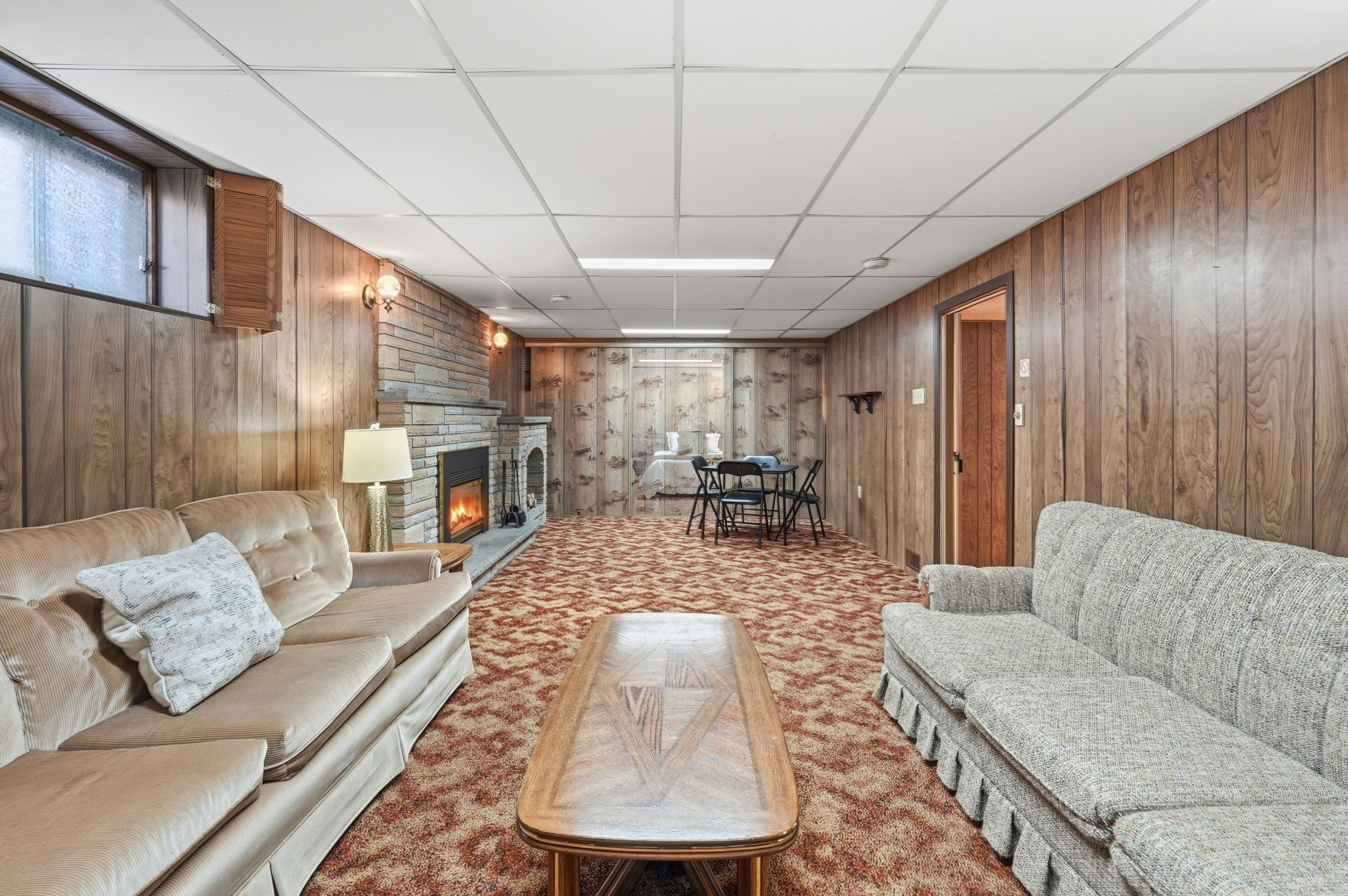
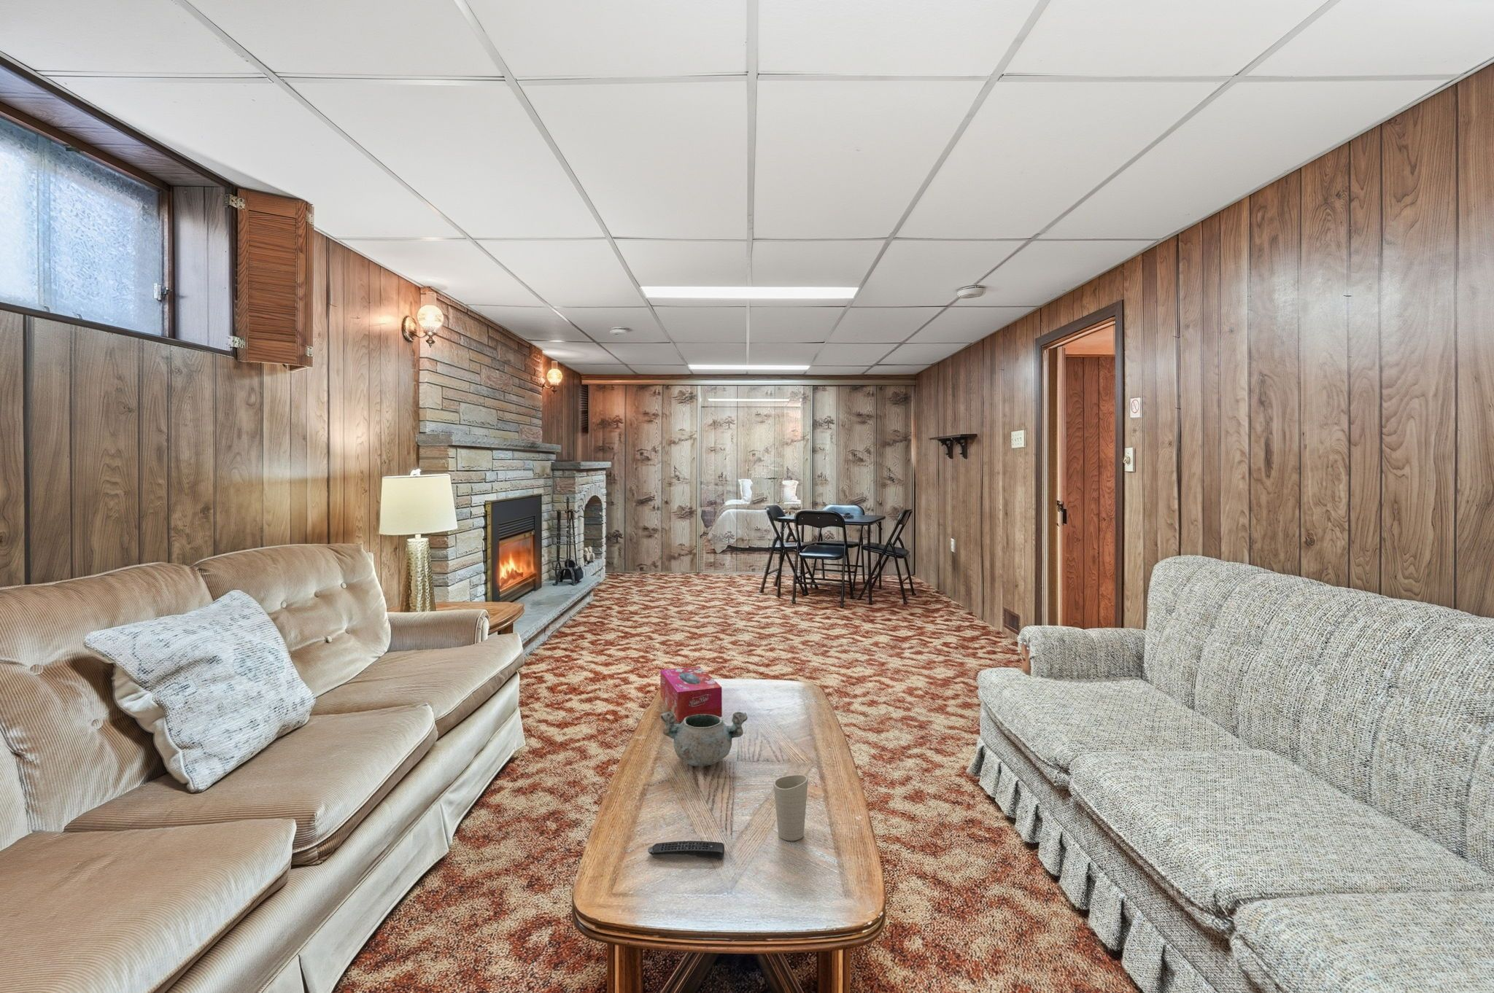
+ remote control [647,841,725,860]
+ decorative bowl [659,710,748,767]
+ cup [772,774,809,841]
+ tissue box [659,666,723,723]
